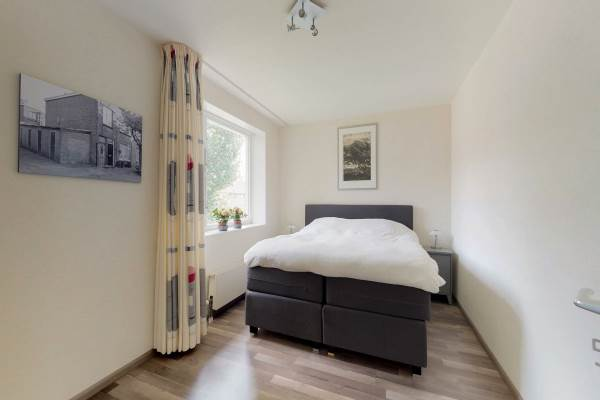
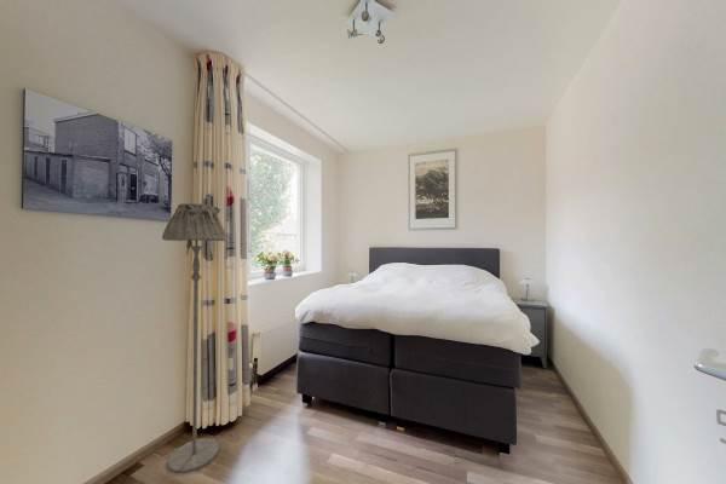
+ floor lamp [161,202,227,474]
